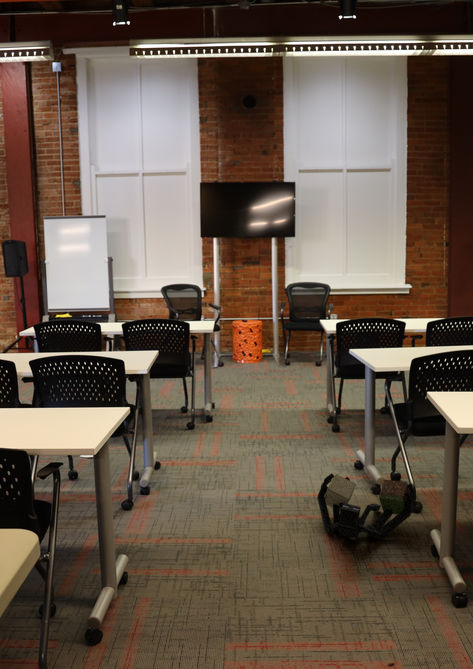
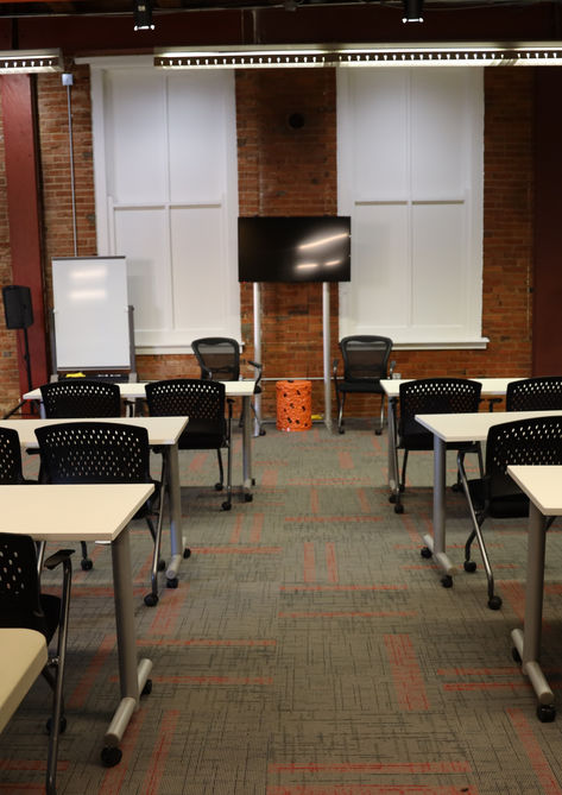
- toy figurine [316,472,418,541]
